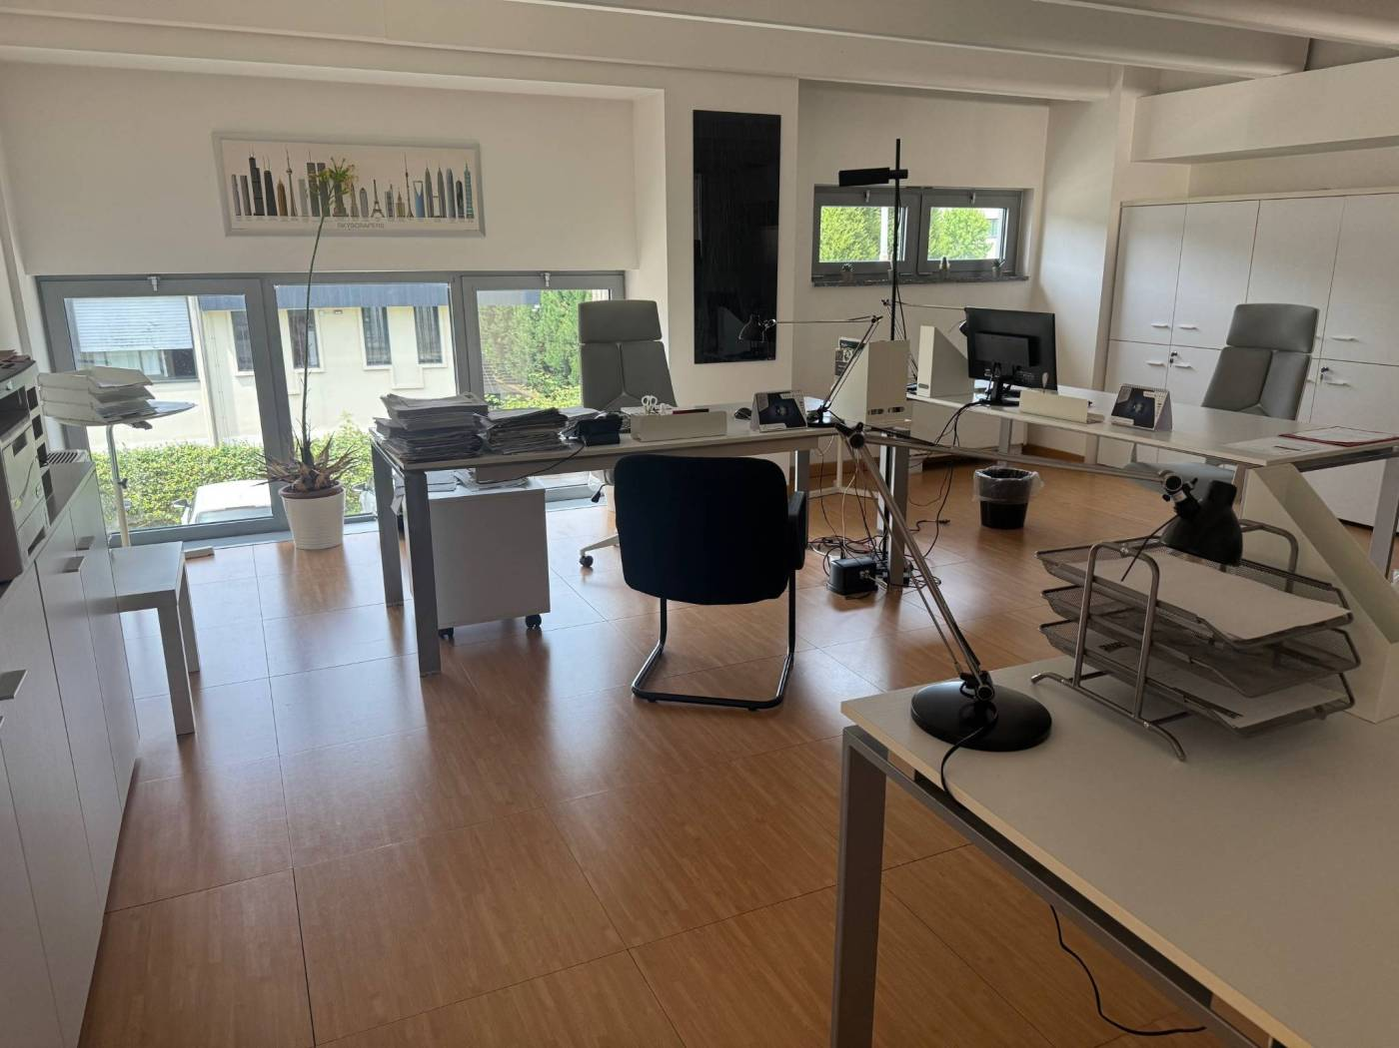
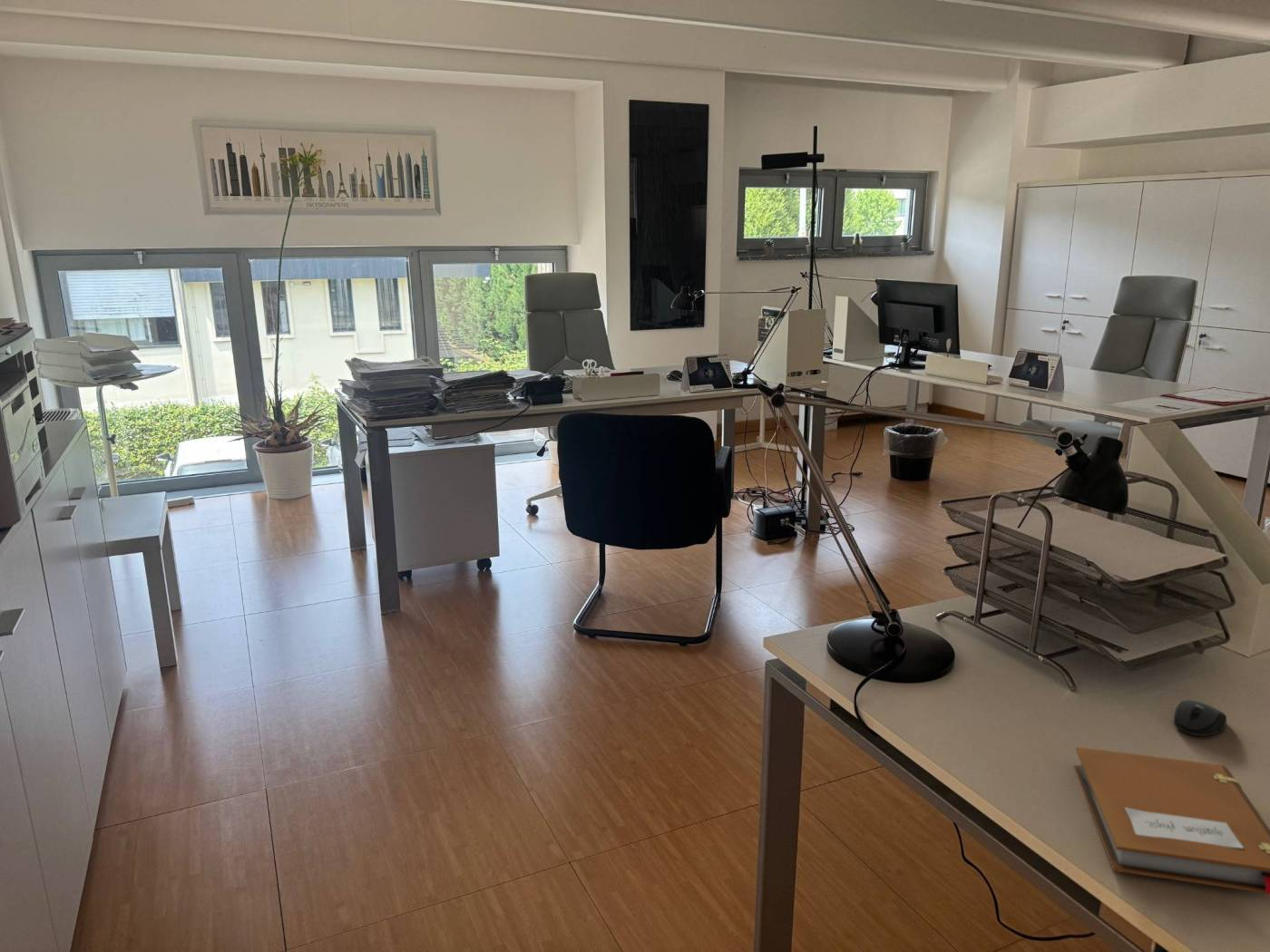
+ notebook [1073,746,1270,896]
+ mouse [1172,699,1227,737]
